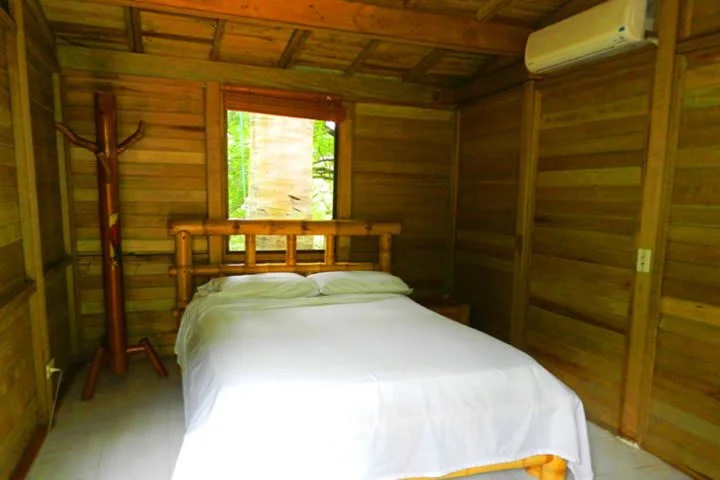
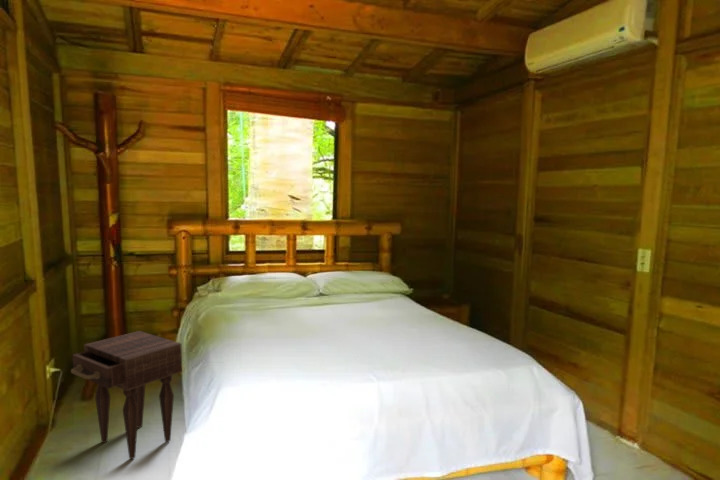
+ nightstand [70,330,183,460]
